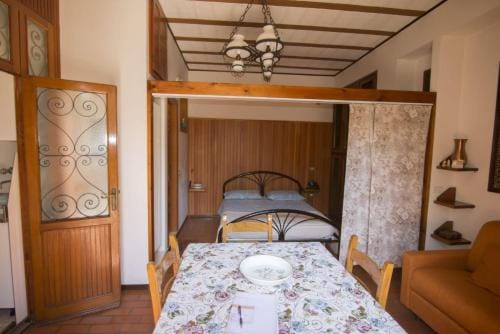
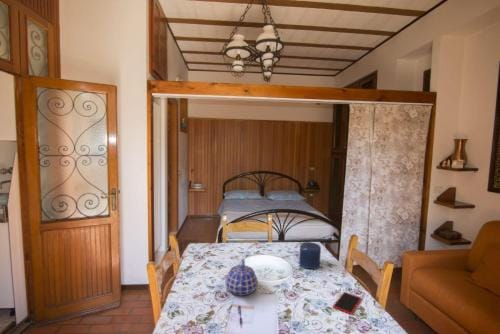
+ teapot [225,258,259,297]
+ candle [298,241,322,270]
+ smartphone [332,291,362,315]
